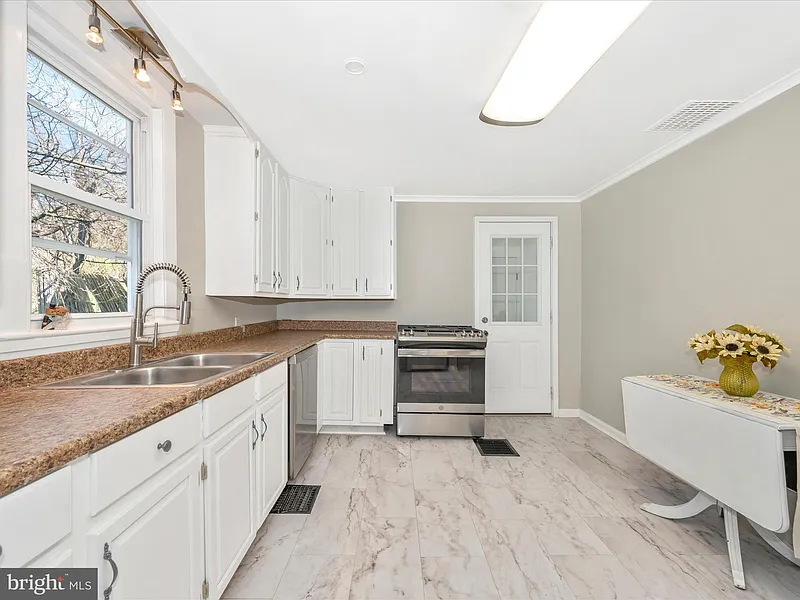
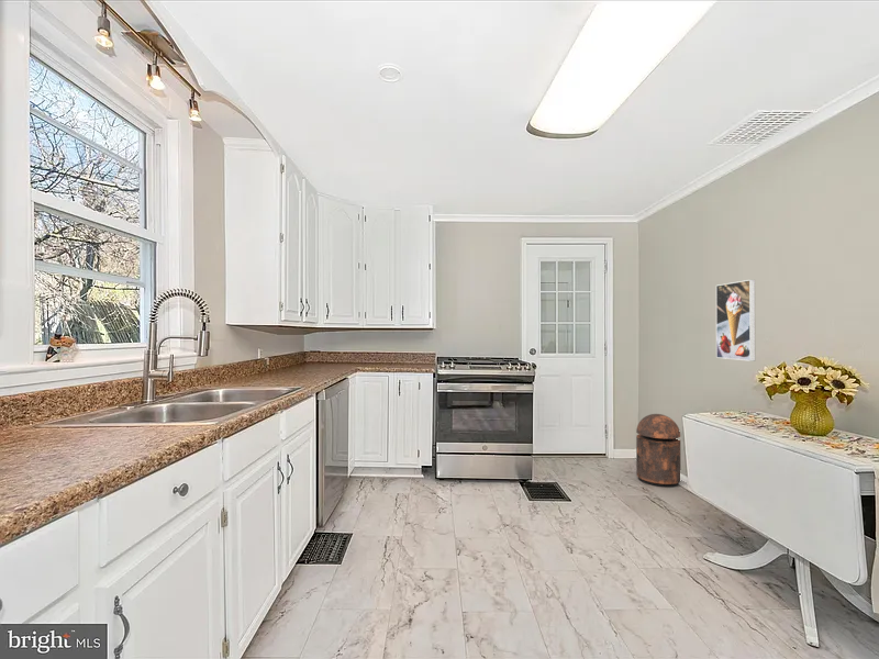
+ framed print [715,279,756,362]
+ trash can [635,413,681,488]
